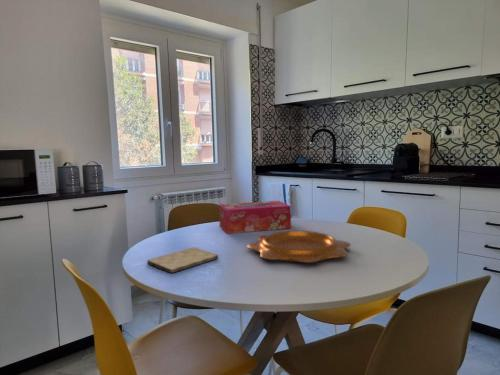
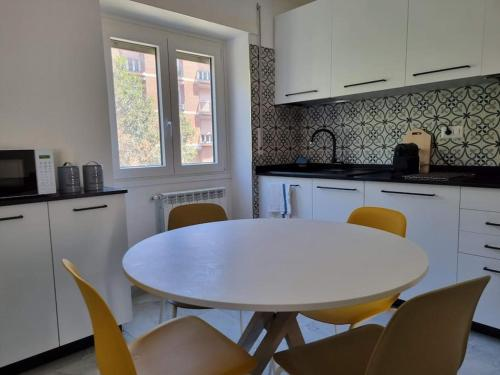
- cutting board [146,246,219,274]
- decorative bowl [246,230,352,263]
- tissue box [218,200,292,235]
